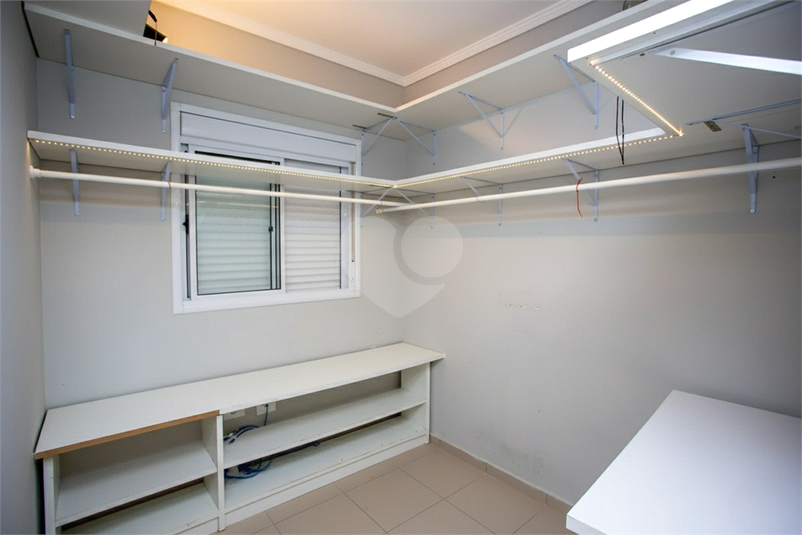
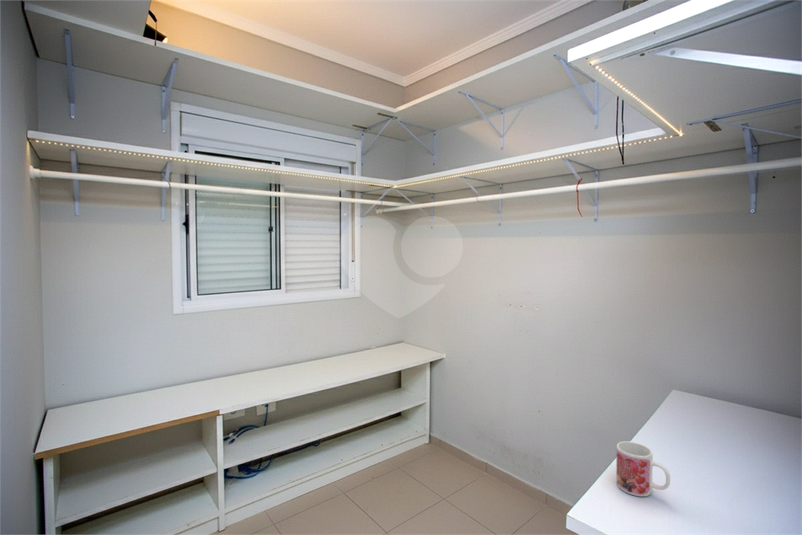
+ mug [615,440,671,497]
